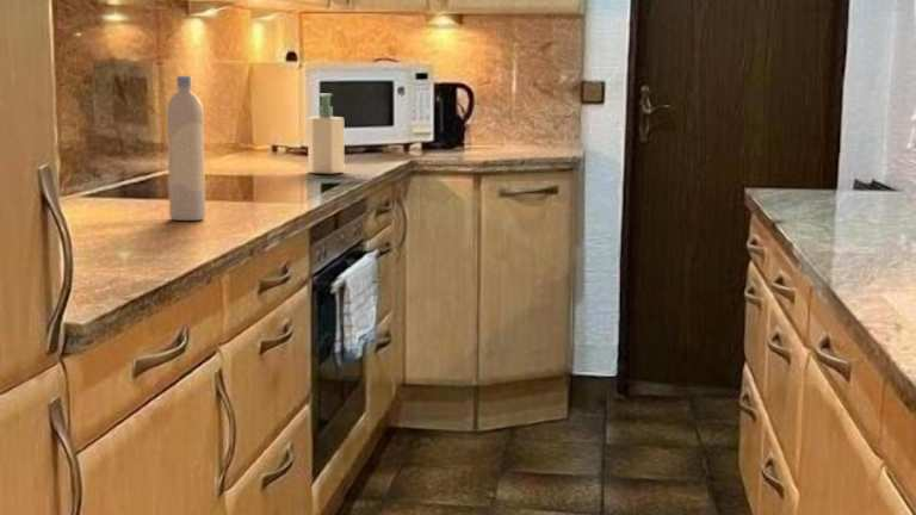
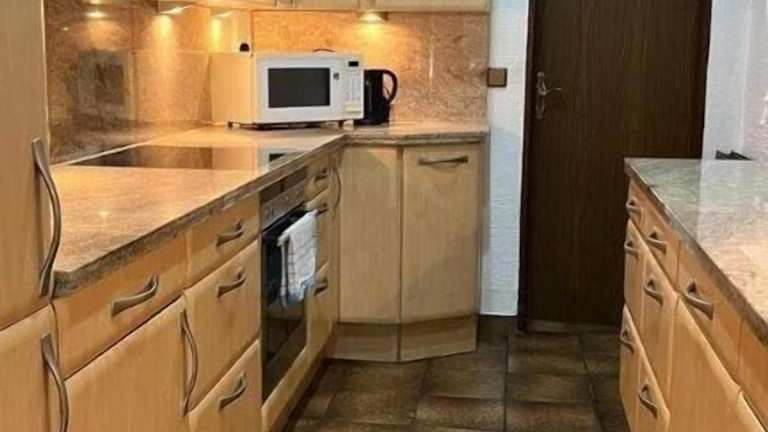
- soap bottle [307,93,346,175]
- bottle [166,75,206,222]
